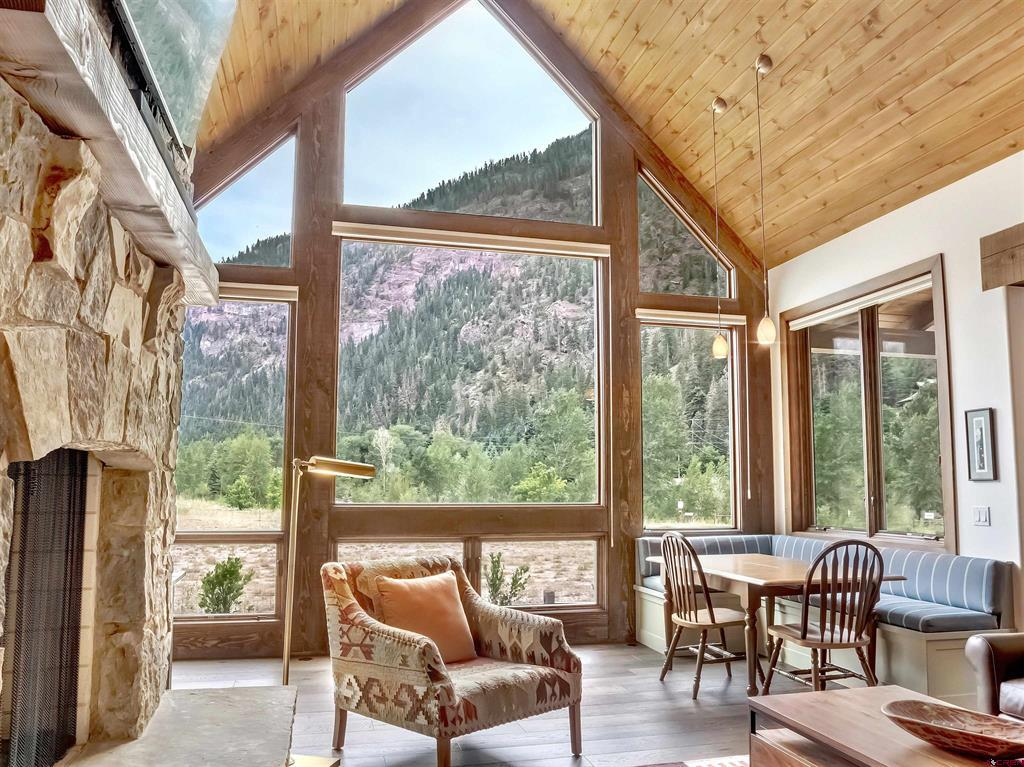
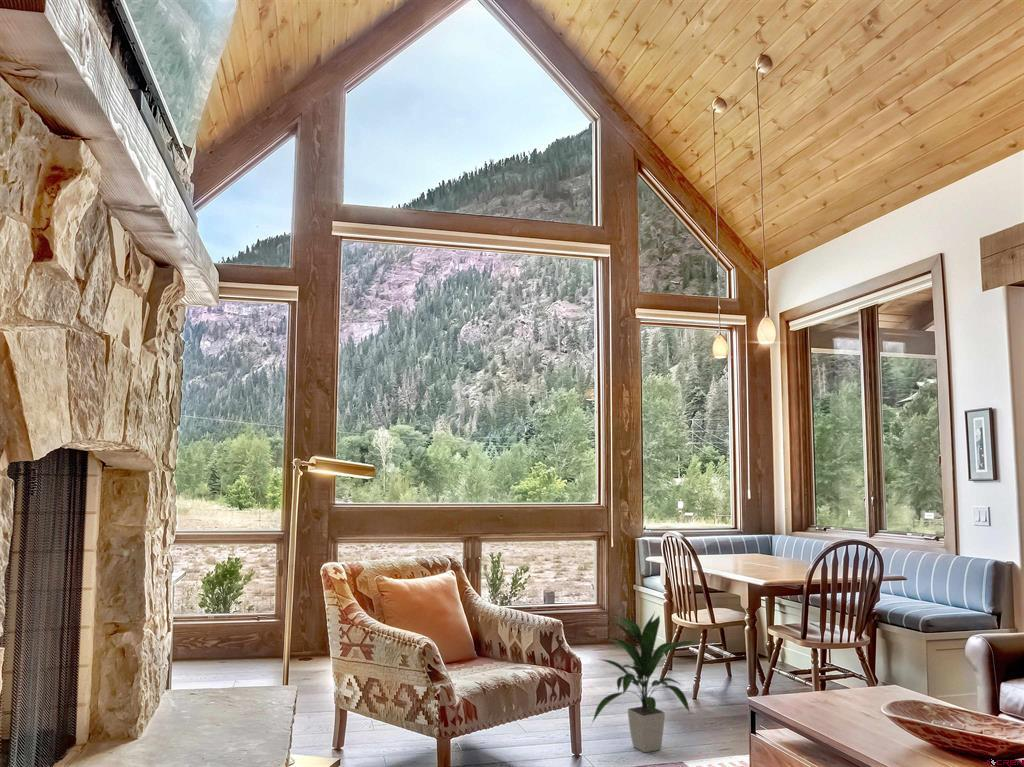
+ indoor plant [591,611,699,753]
